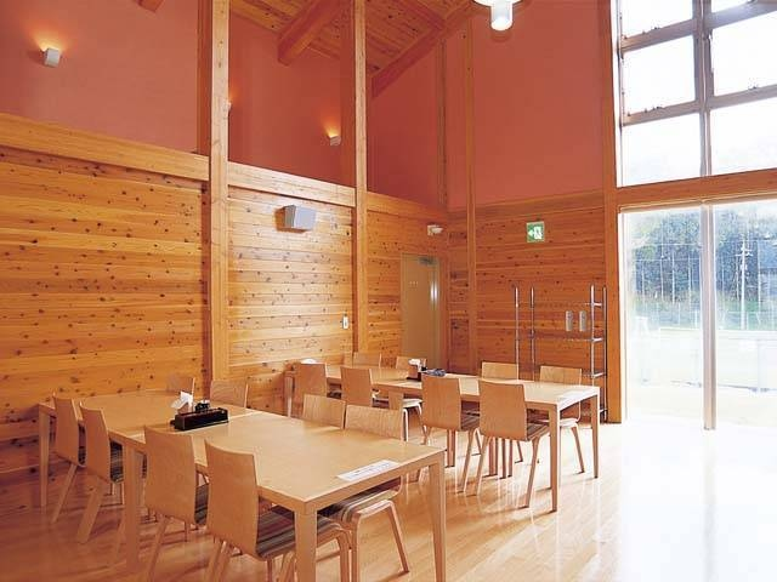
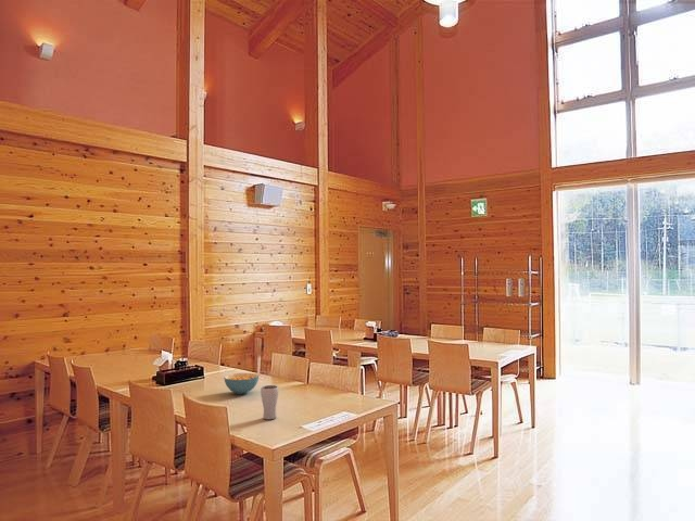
+ drinking glass [260,384,279,420]
+ cereal bowl [223,372,260,395]
